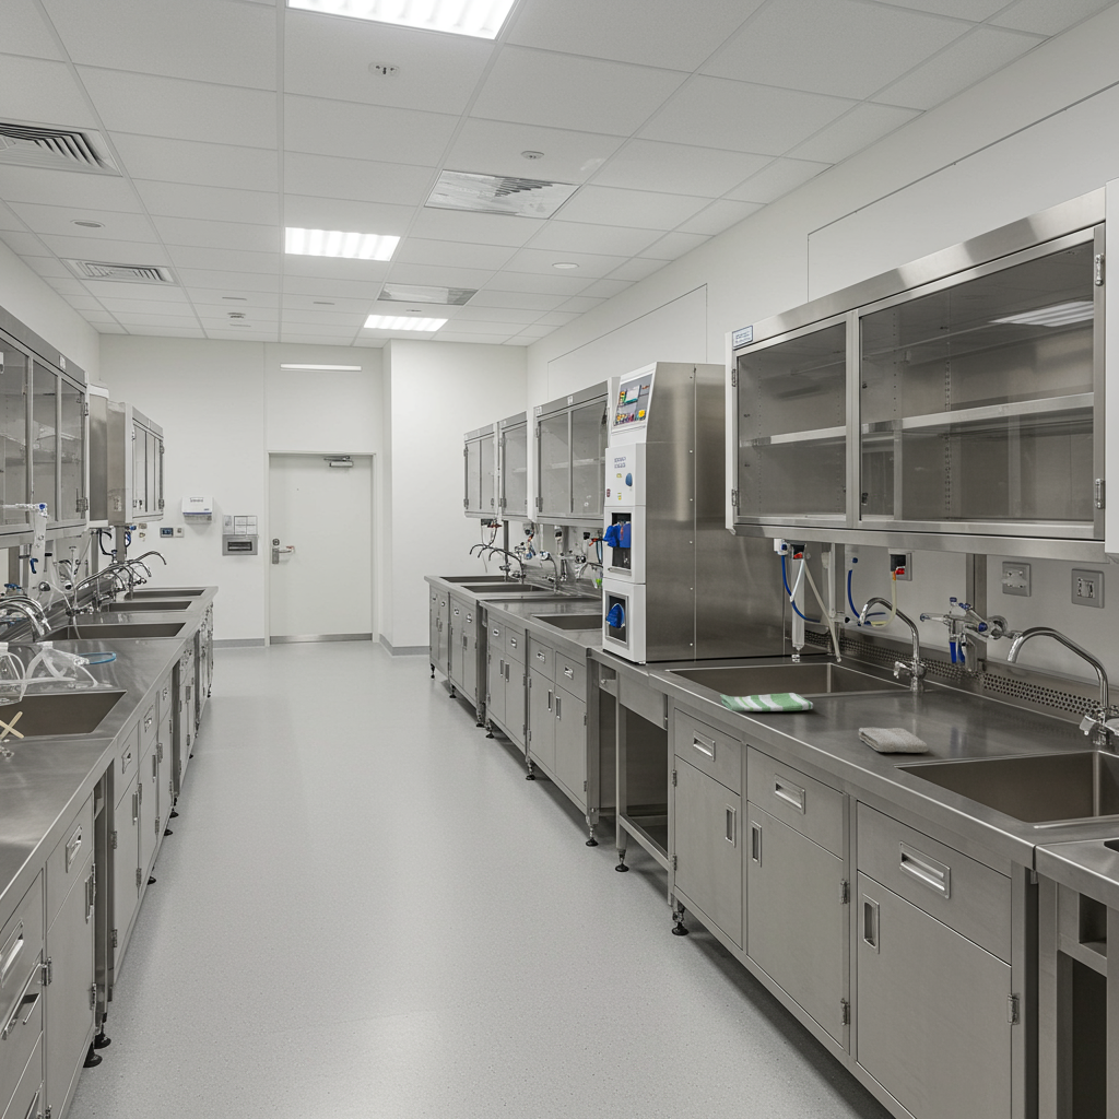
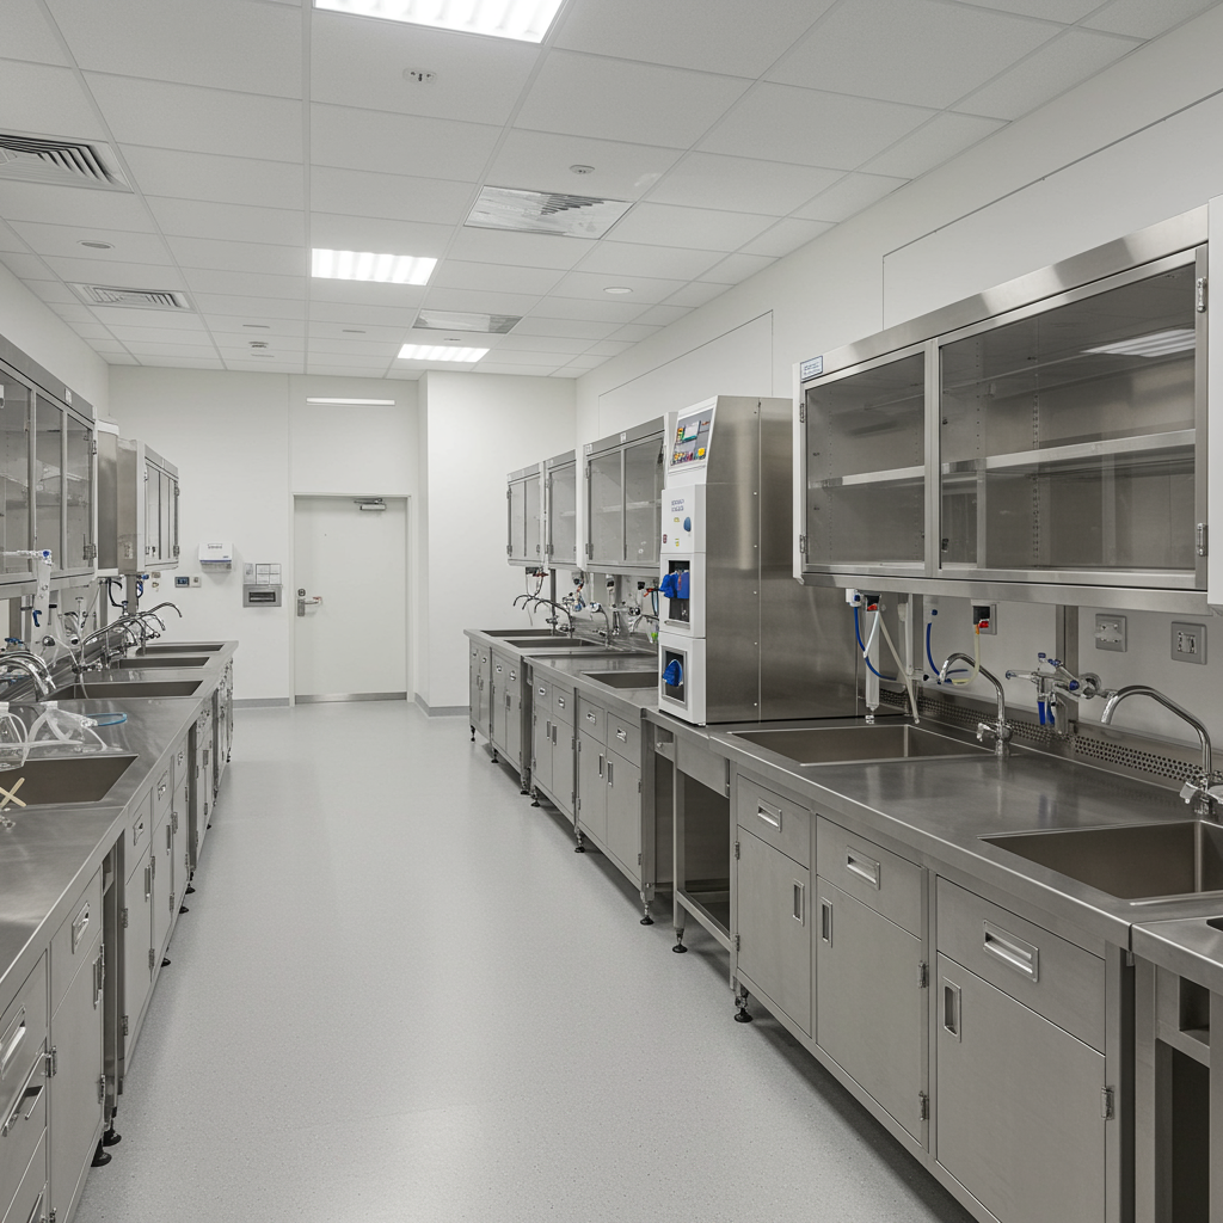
- washcloth [857,727,930,754]
- dish towel [719,692,814,712]
